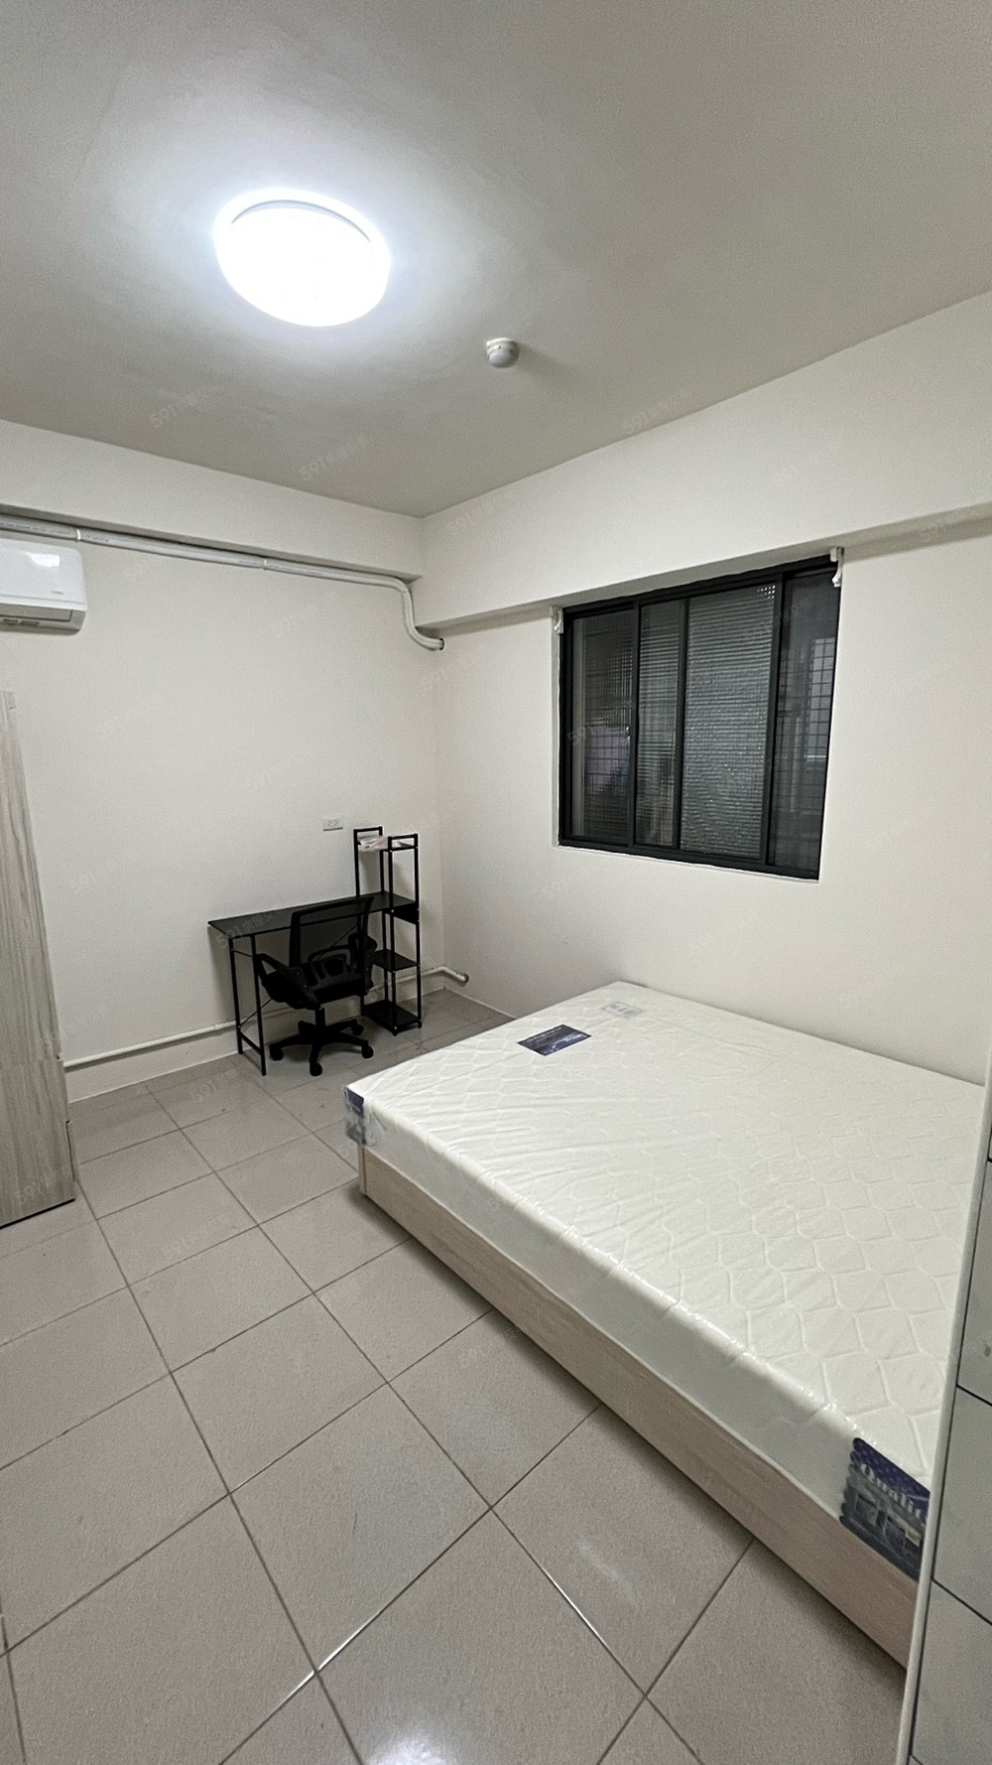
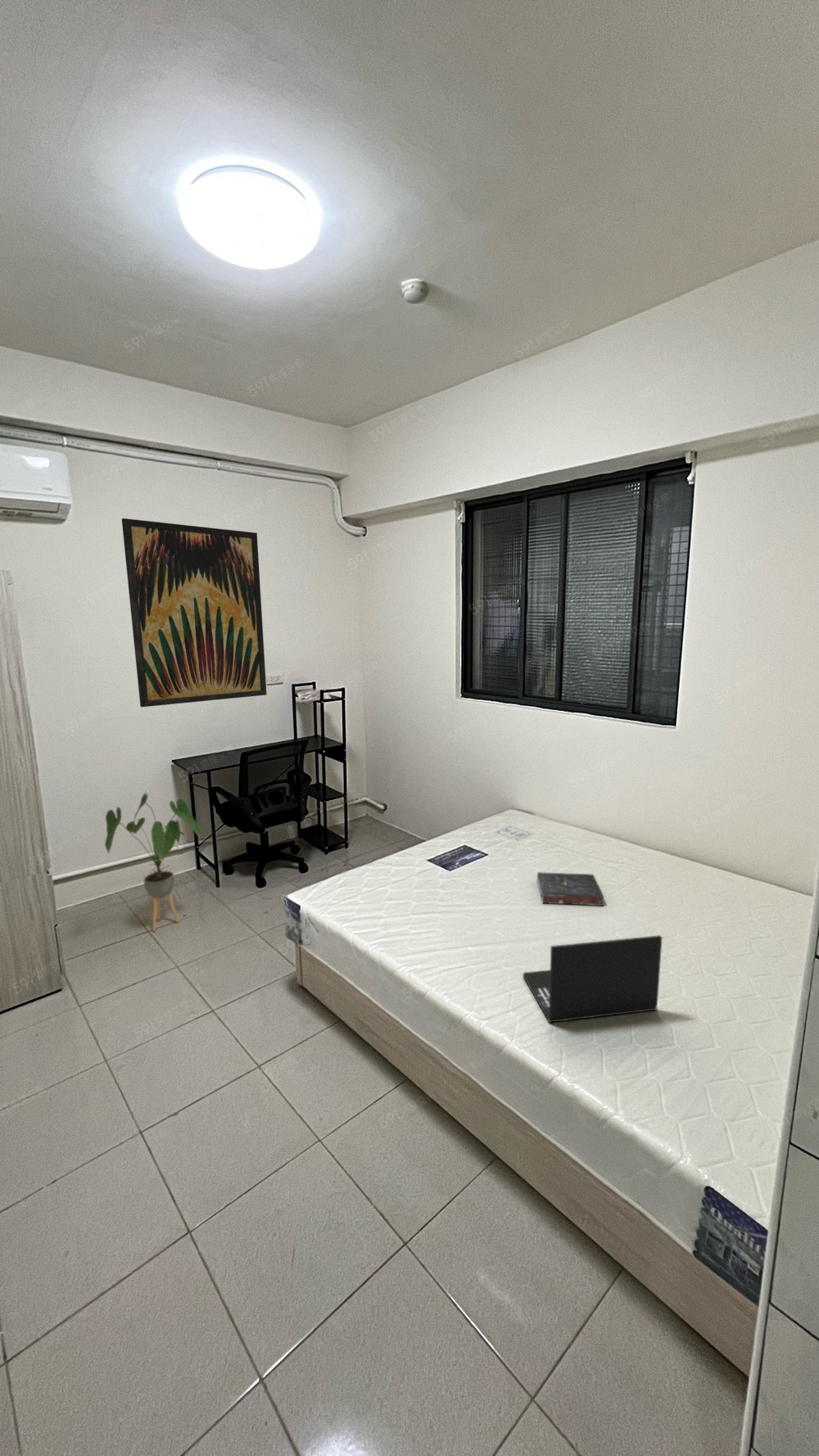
+ laptop [523,934,663,1024]
+ house plant [104,792,201,932]
+ wall art [121,518,268,708]
+ book [536,871,605,907]
